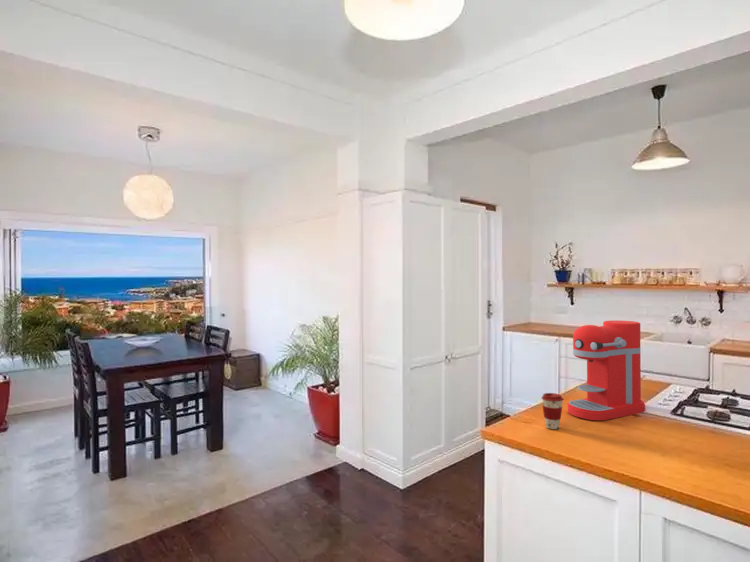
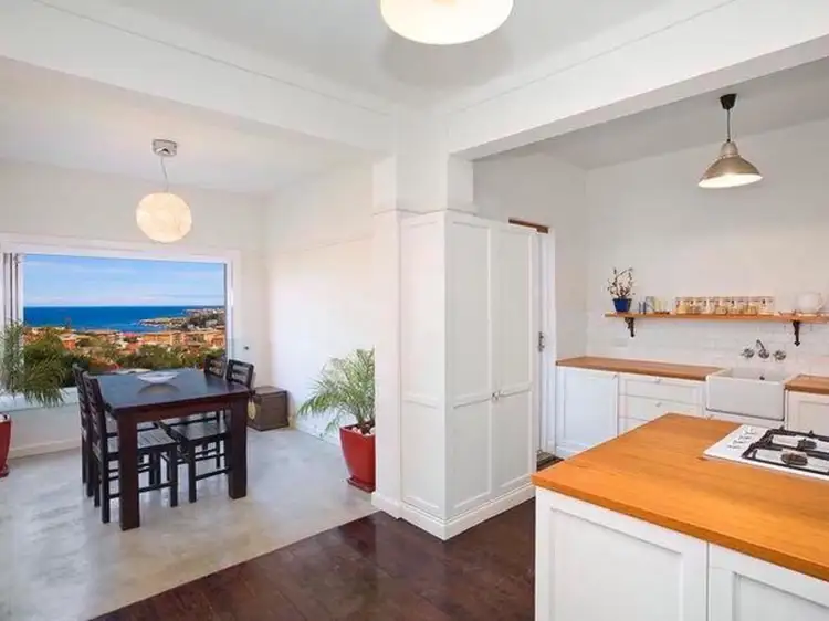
- coffee cup [541,392,564,430]
- coffee maker [567,320,646,421]
